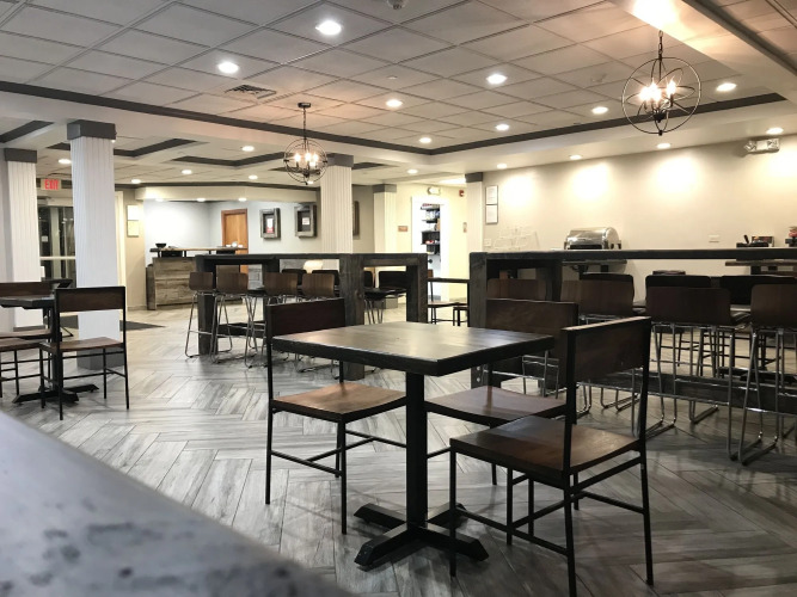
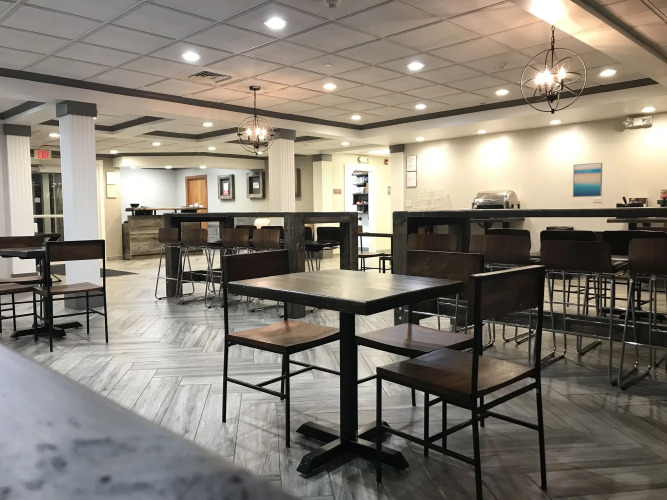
+ wall art [572,162,603,198]
